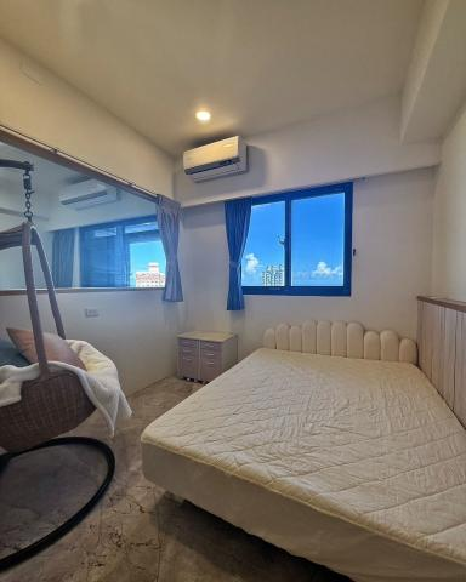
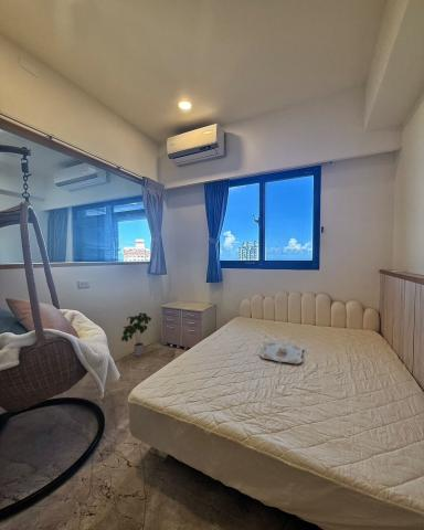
+ serving tray [258,340,305,364]
+ potted plant [120,311,152,357]
